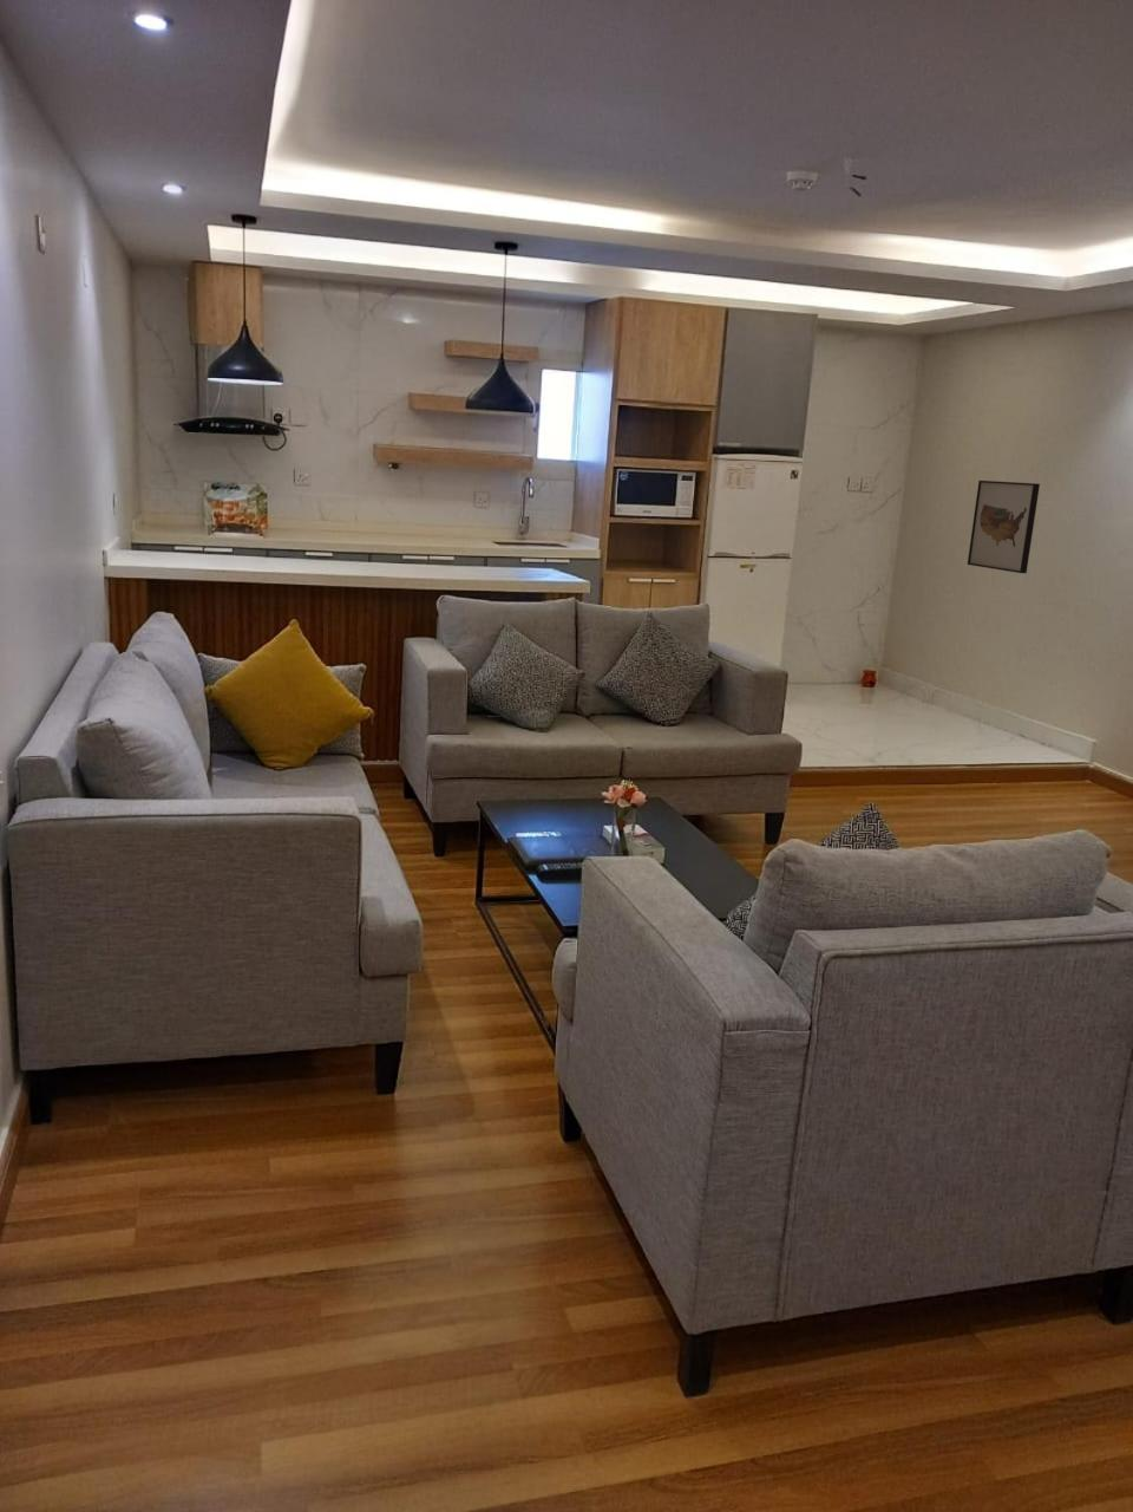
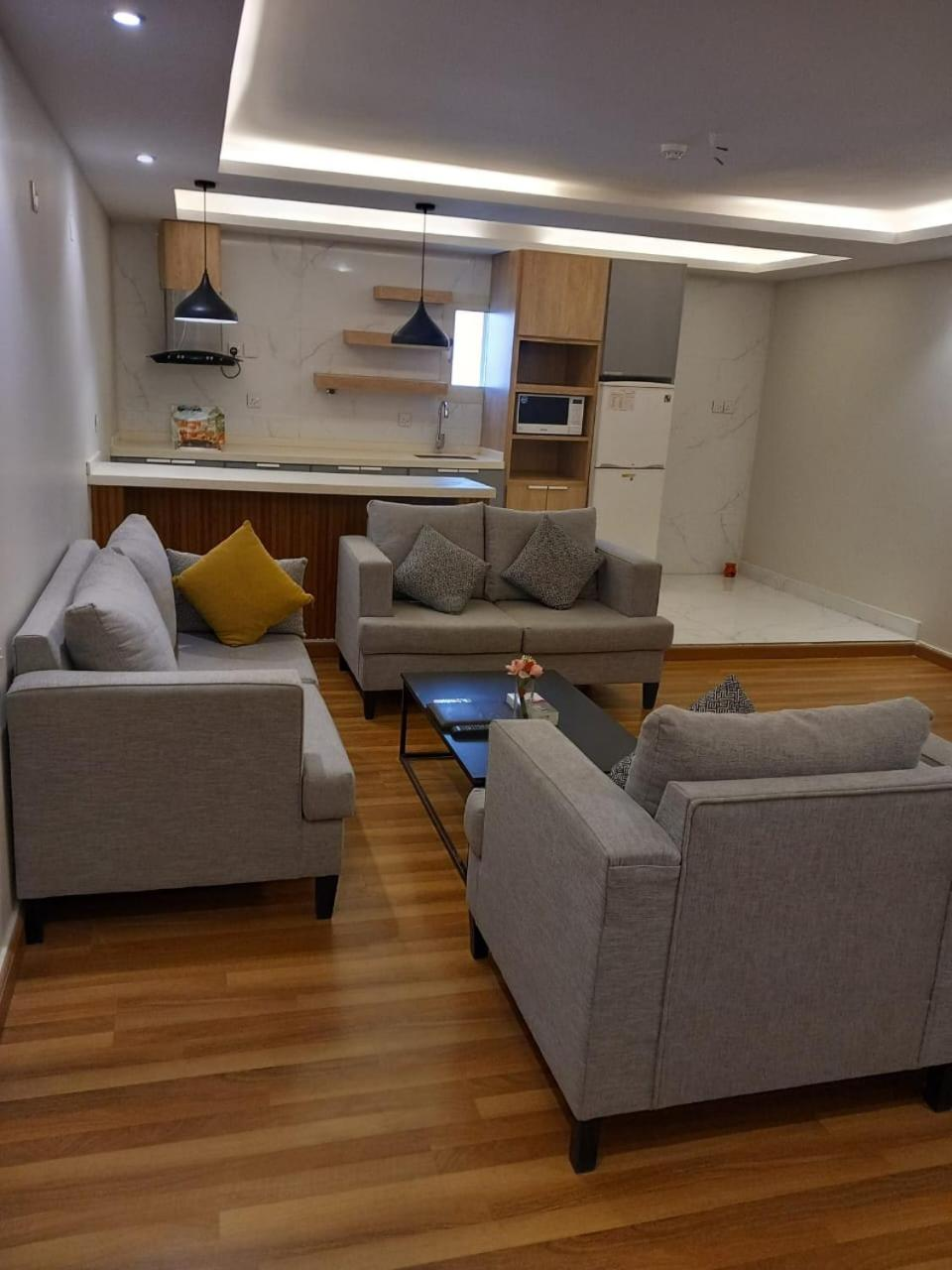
- wall art [966,480,1041,574]
